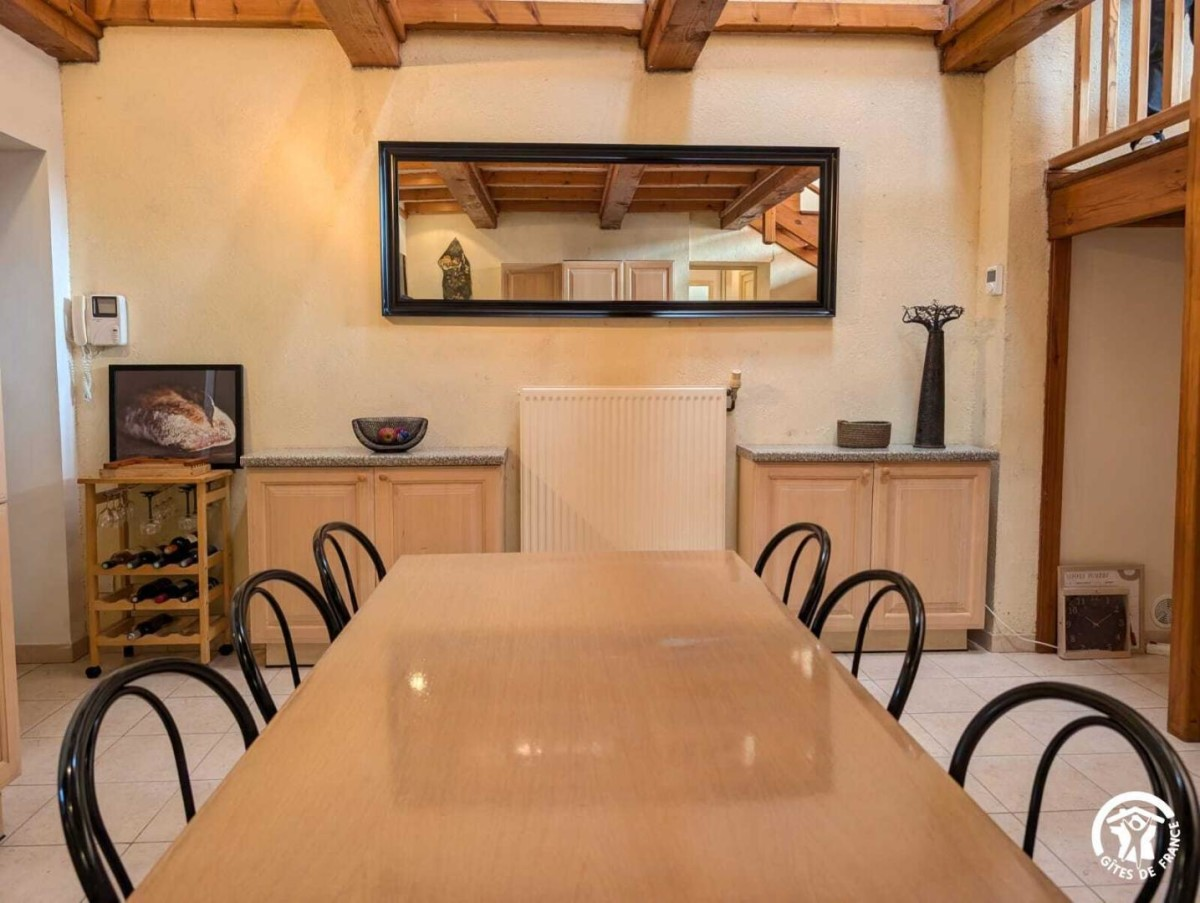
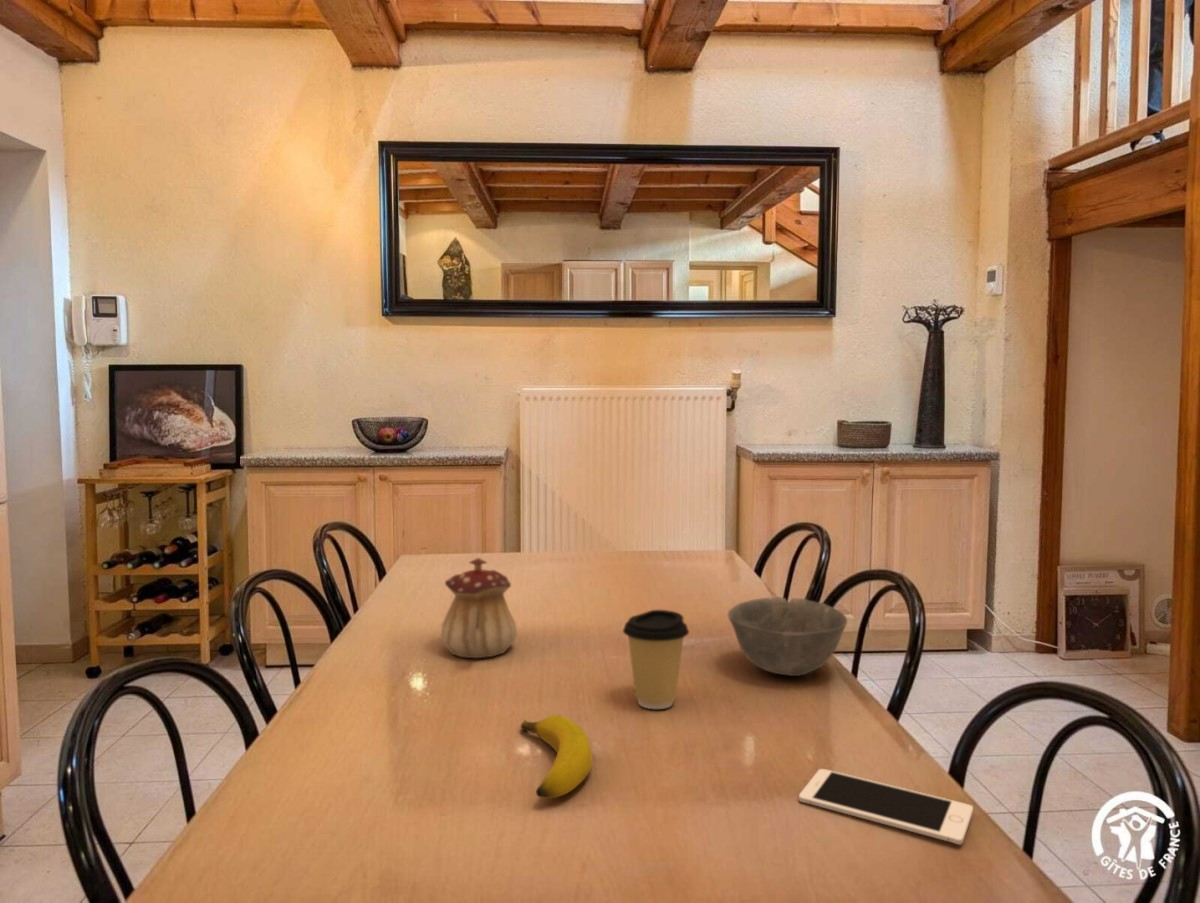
+ cell phone [798,768,974,845]
+ coffee cup [622,609,690,710]
+ banana [520,714,593,799]
+ bowl [727,596,848,677]
+ teapot [440,557,518,659]
